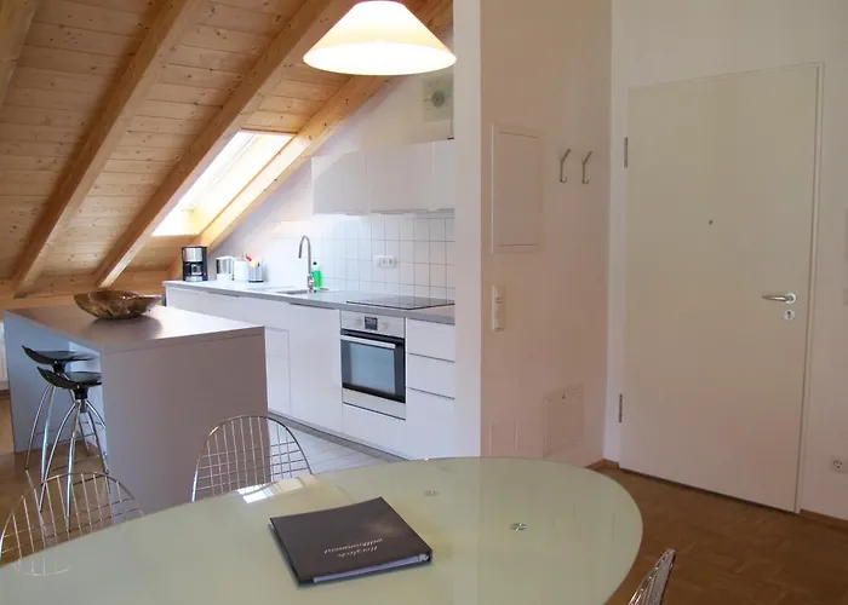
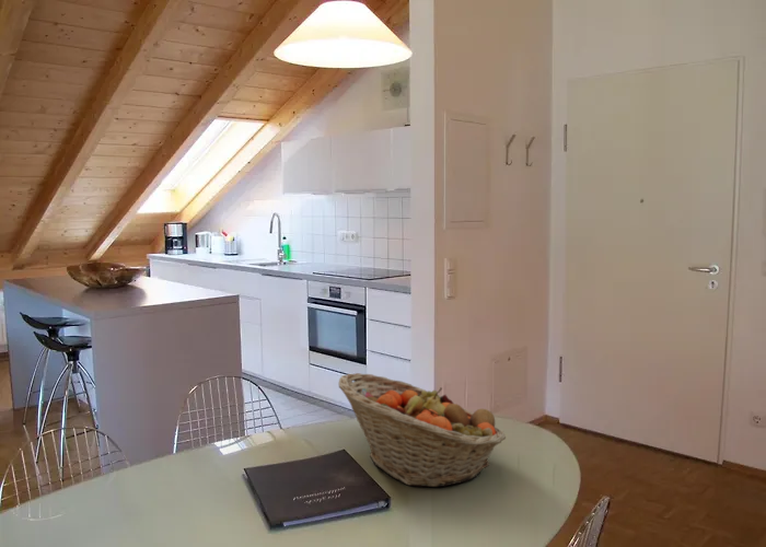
+ fruit basket [338,372,507,488]
